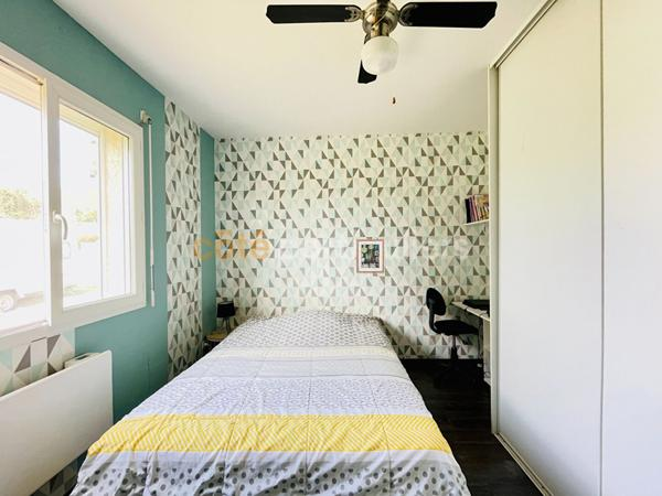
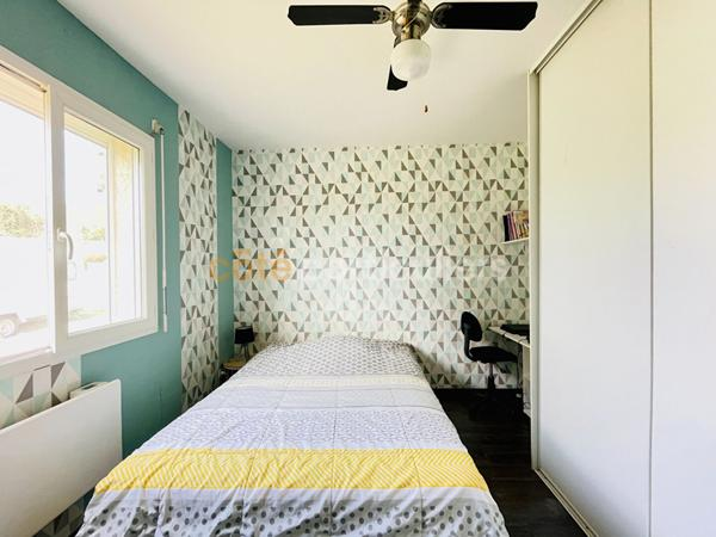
- wall art [355,238,385,274]
